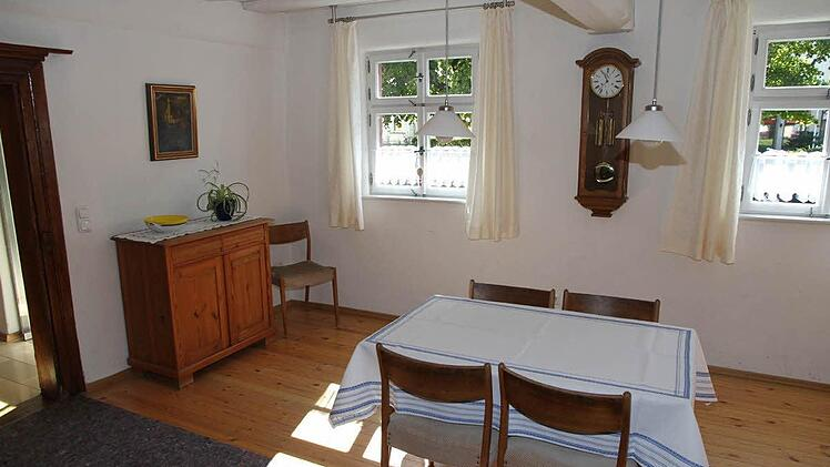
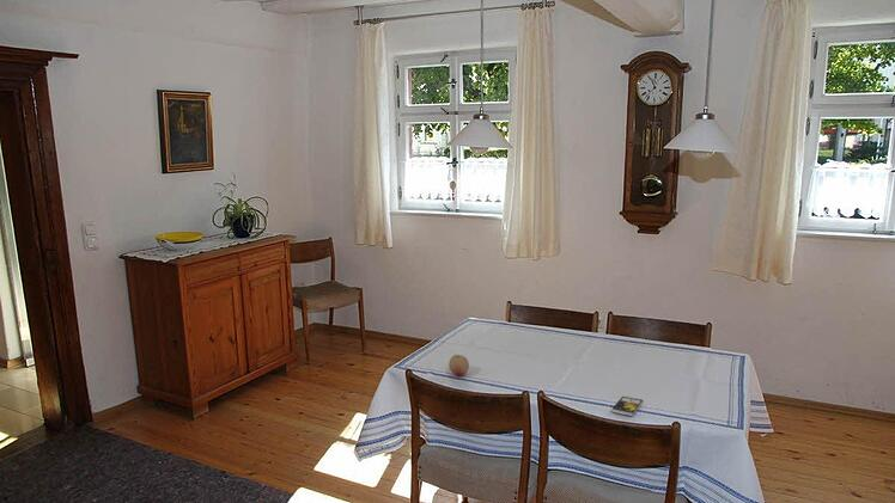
+ fruit [448,354,470,376]
+ smartphone [610,394,645,417]
